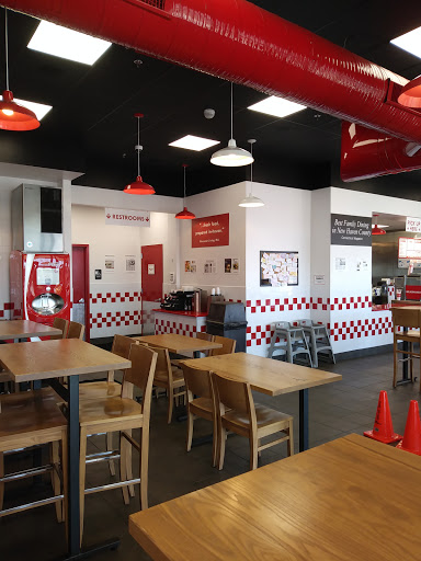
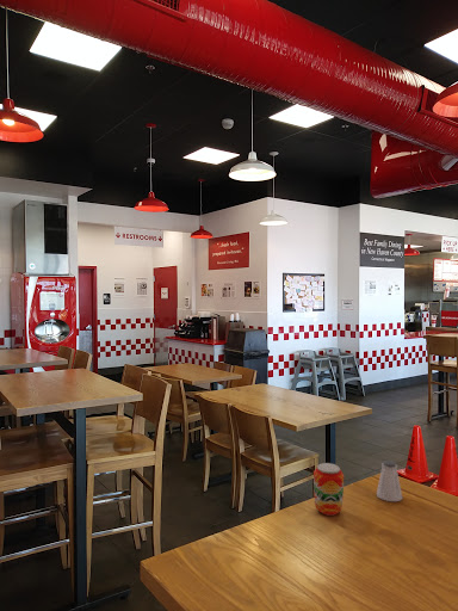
+ beverage can [312,462,345,517]
+ saltshaker [376,459,403,502]
